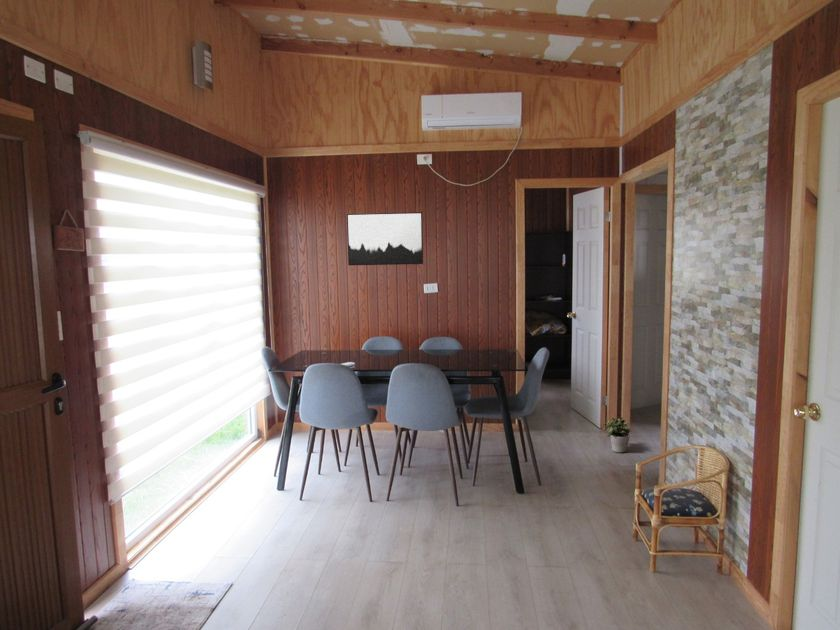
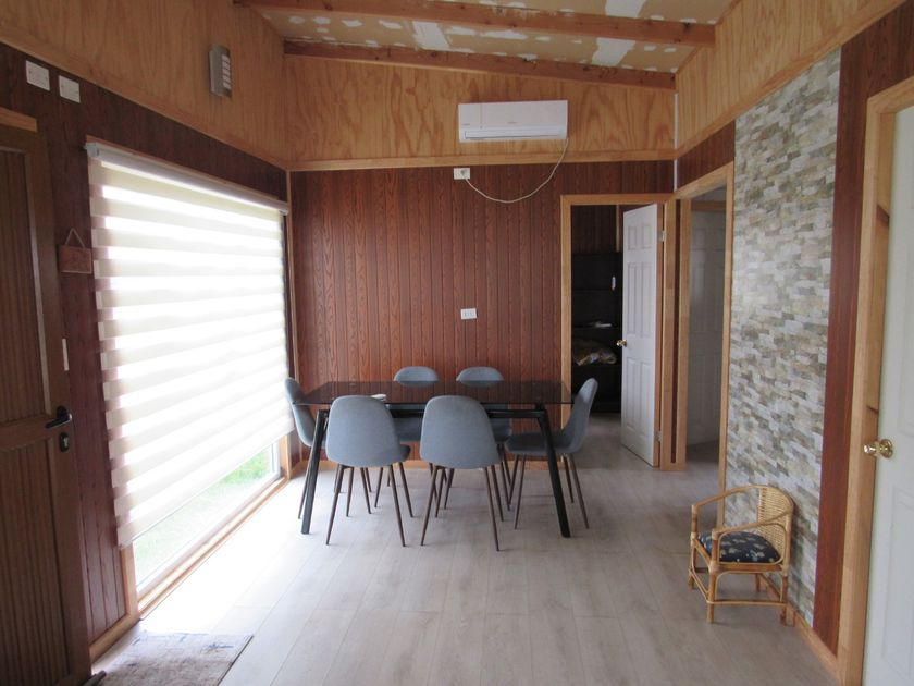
- potted plant [602,416,632,453]
- wall art [346,211,424,266]
